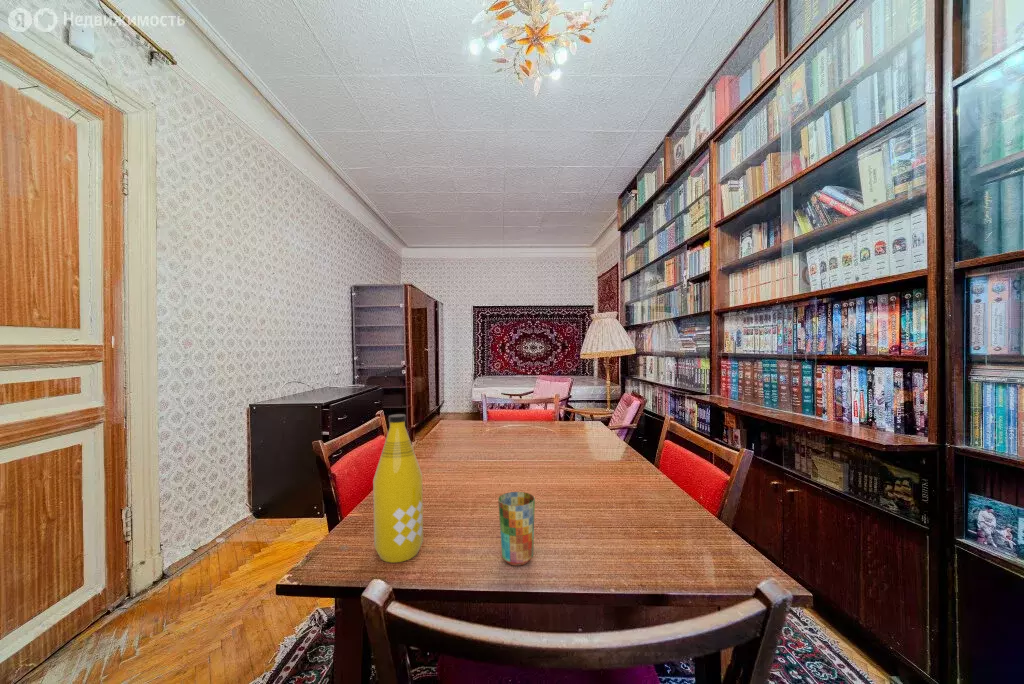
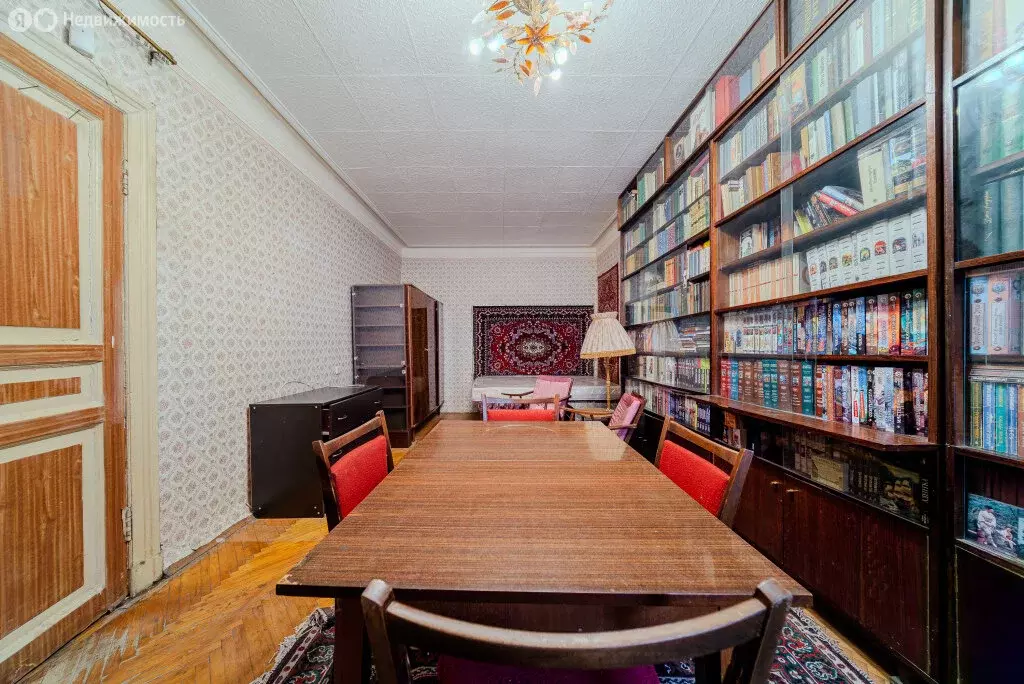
- cup [497,491,536,567]
- bottle [372,413,424,564]
